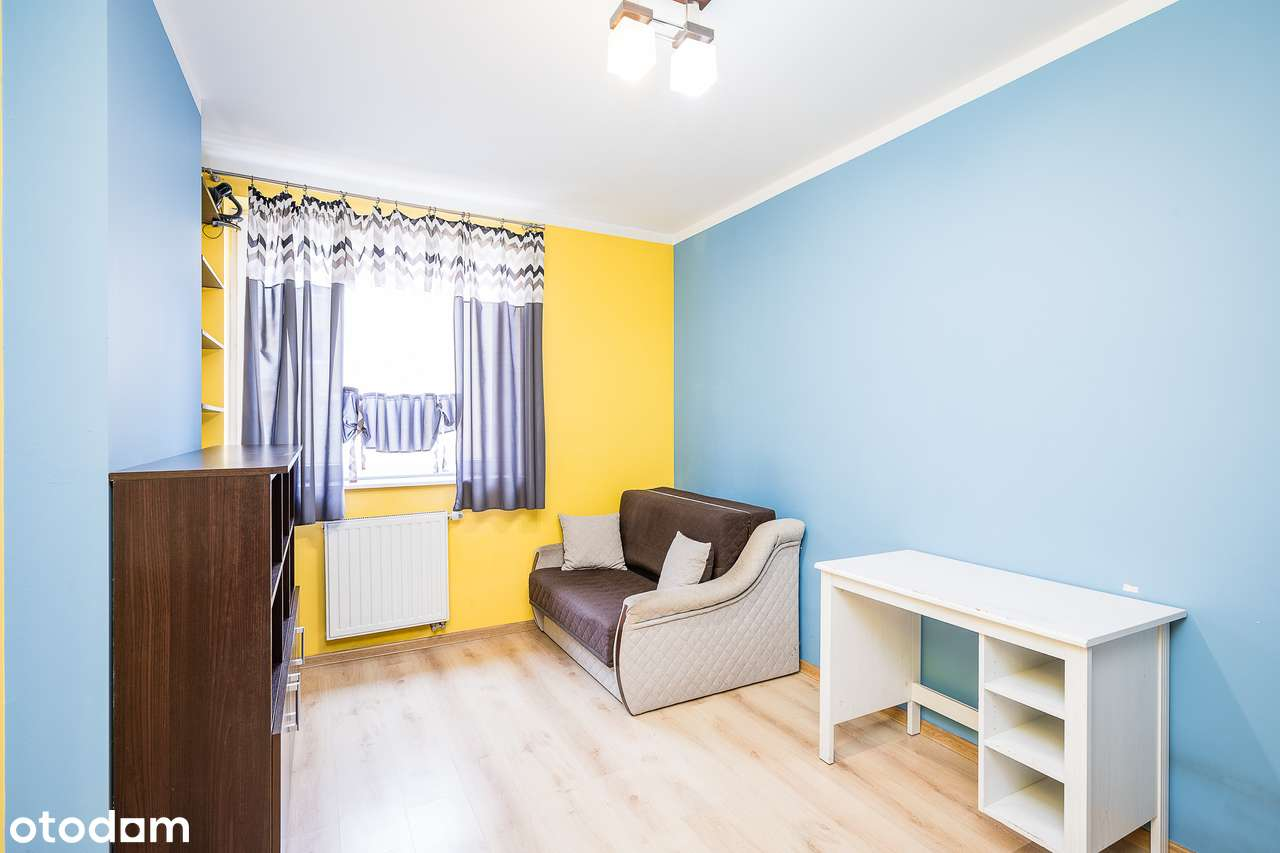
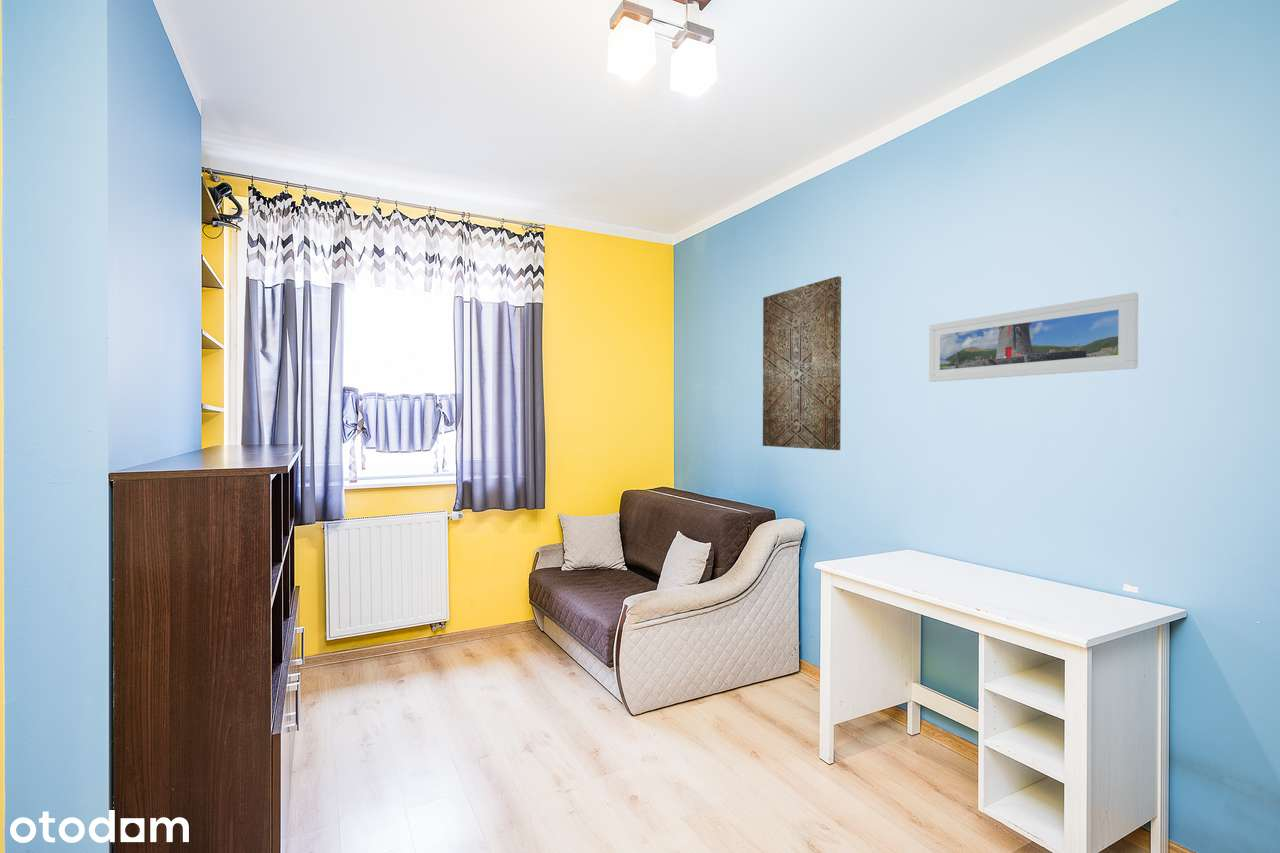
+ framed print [928,291,1139,383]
+ wall art [762,275,842,451]
